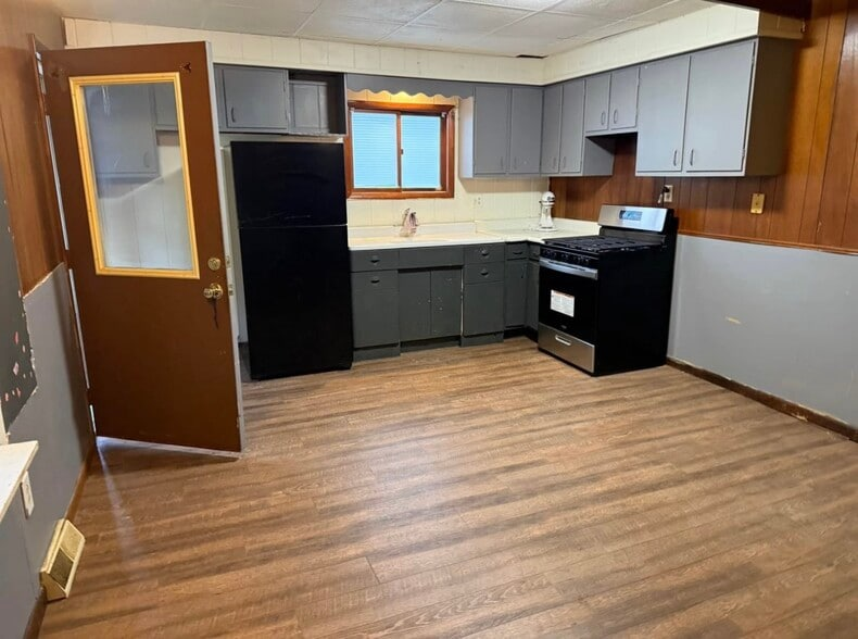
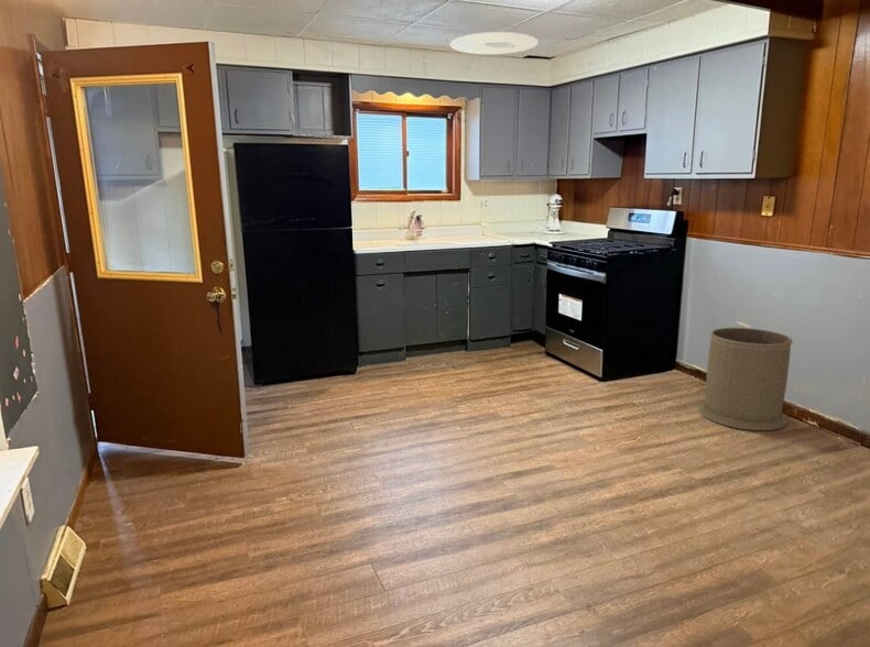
+ ceiling light [449,31,540,56]
+ trash can [697,327,794,431]
